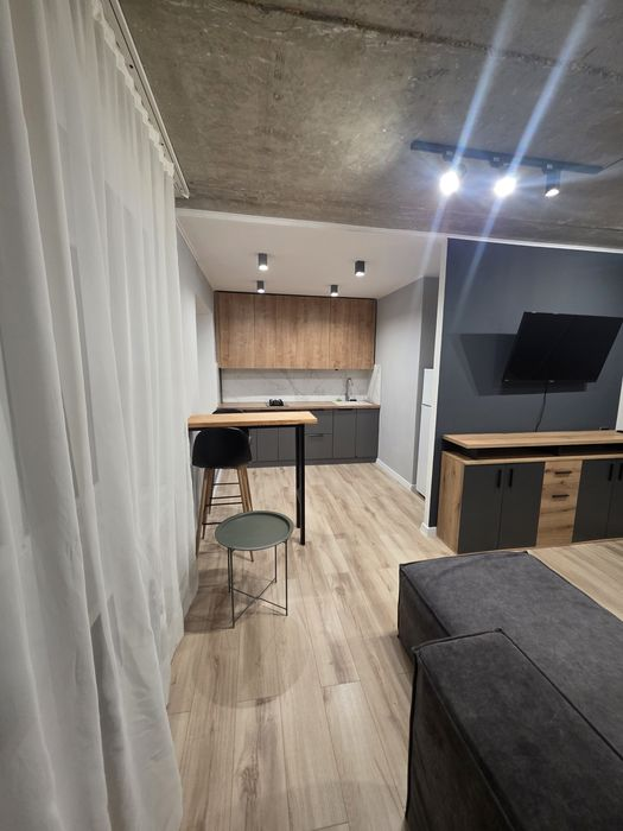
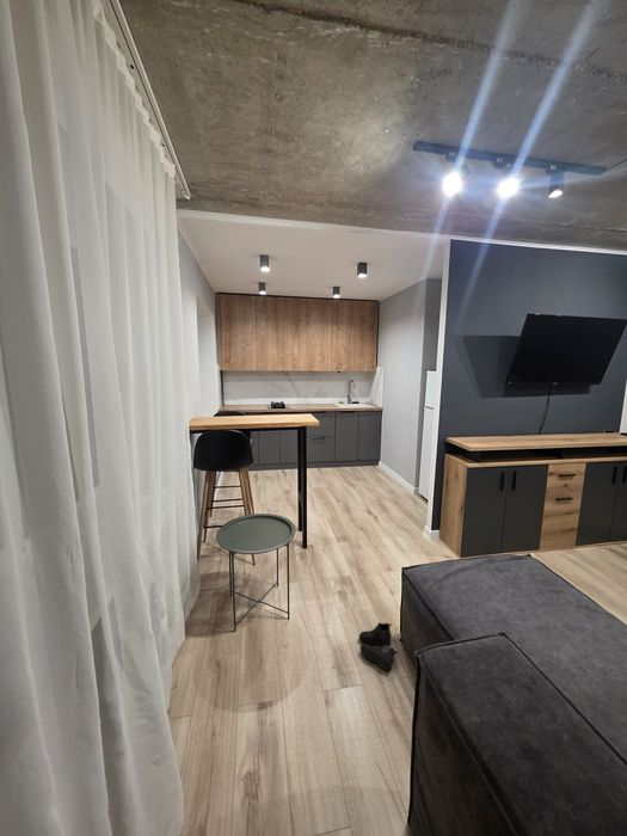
+ boots [358,621,399,671]
